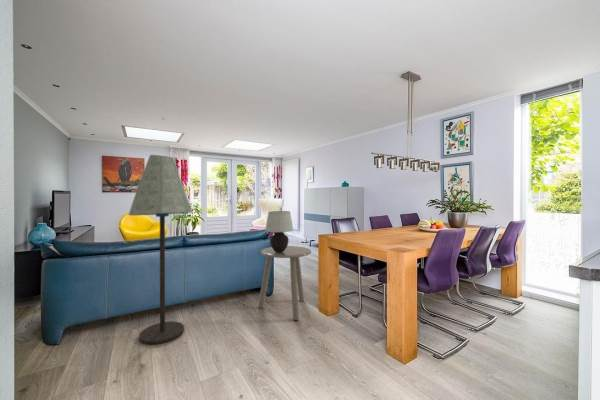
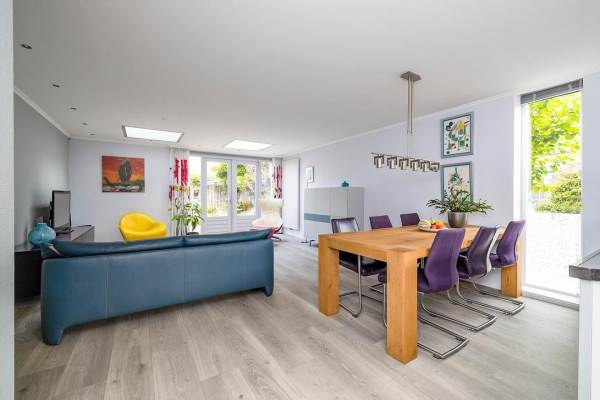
- table lamp [264,210,294,252]
- side table [257,245,312,321]
- floor lamp [128,154,194,345]
